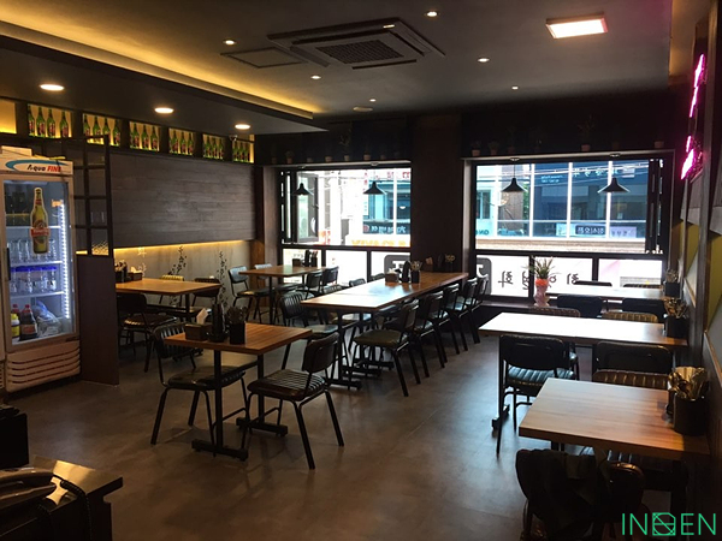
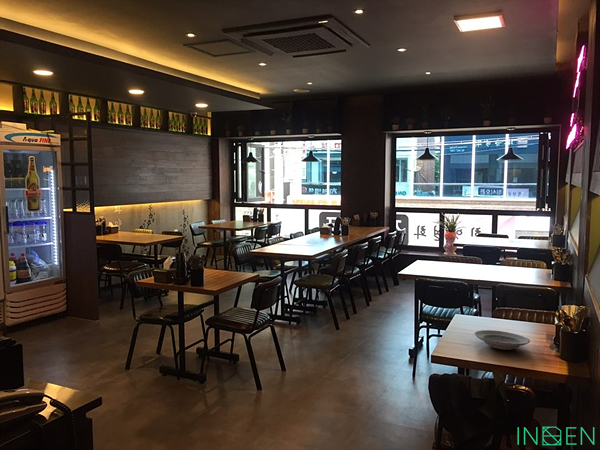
+ plate [474,329,531,351]
